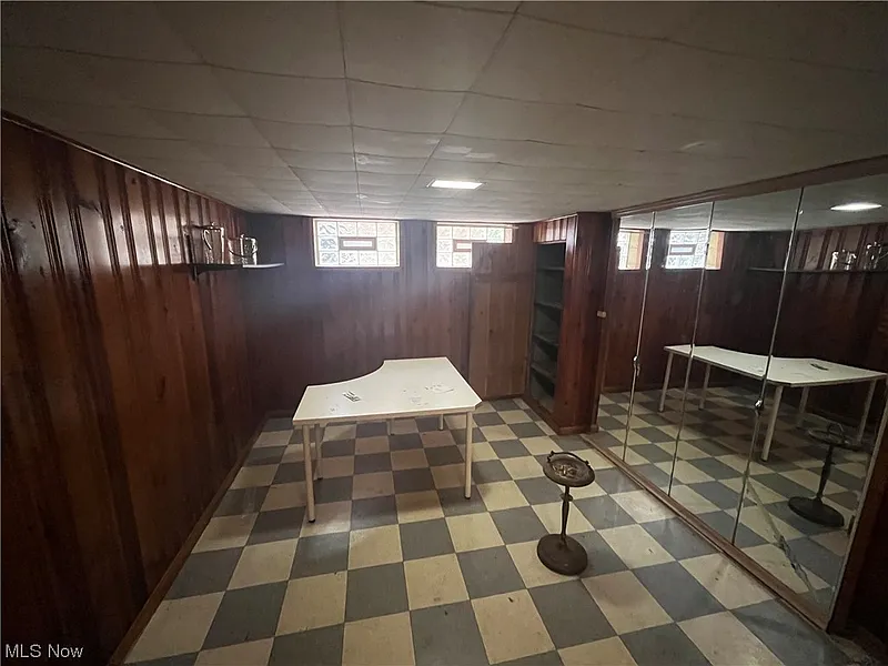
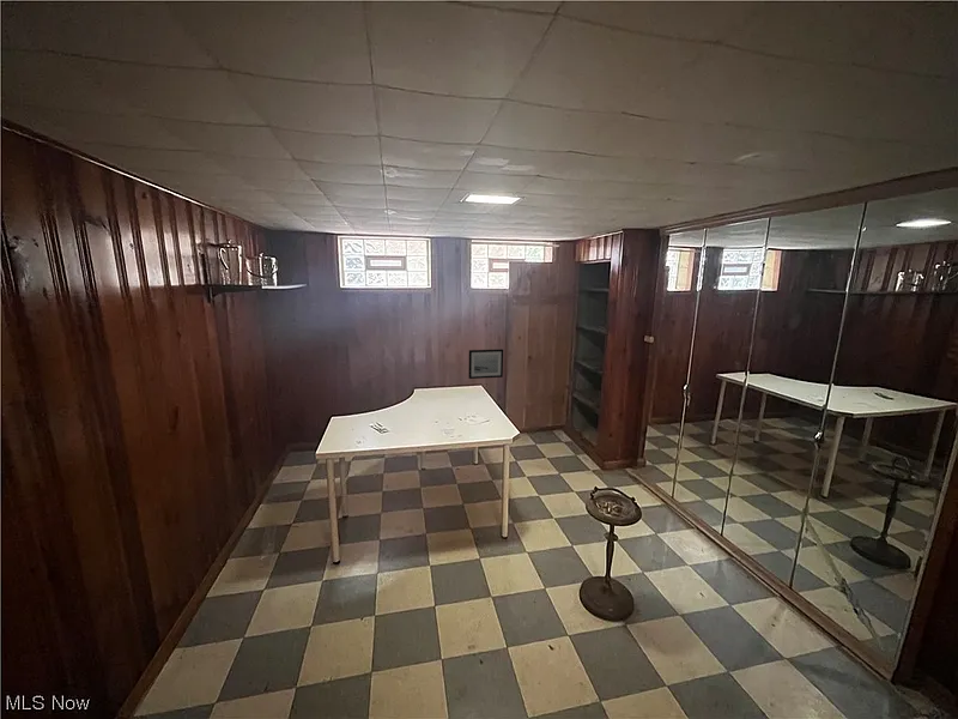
+ wall art [467,349,504,380]
